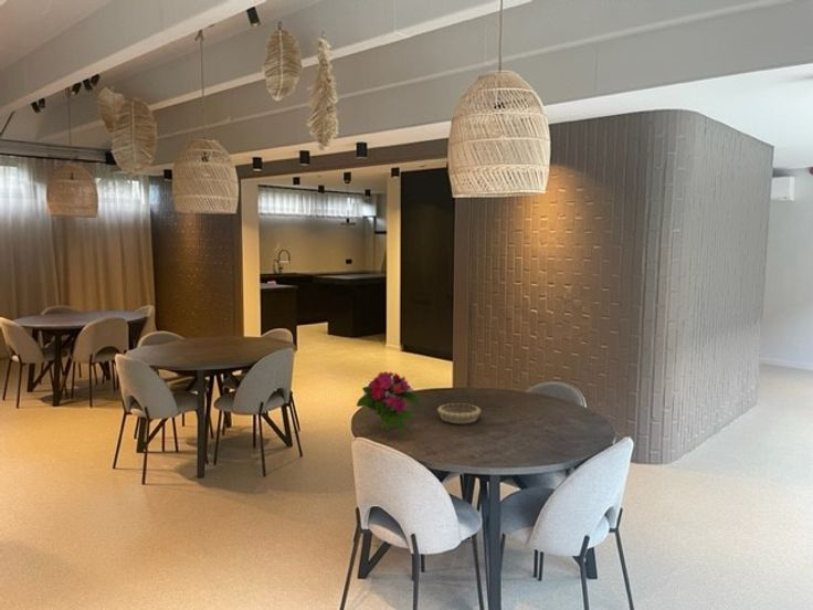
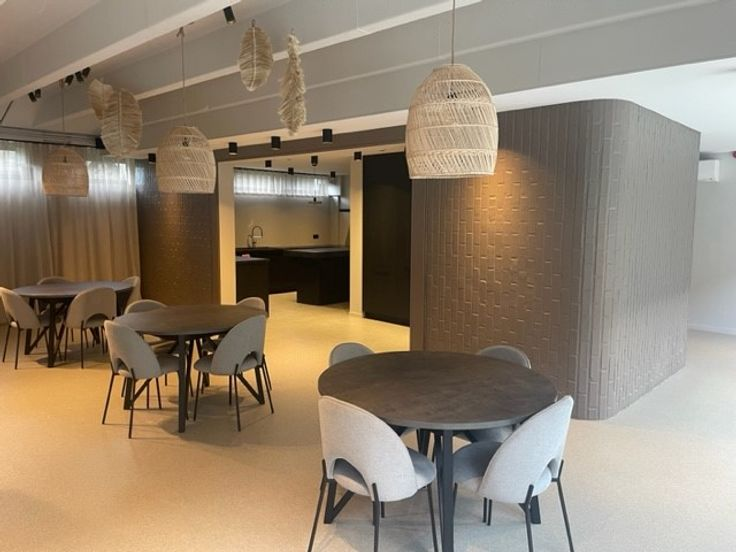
- decorative bowl [436,402,482,424]
- flower [356,370,421,434]
